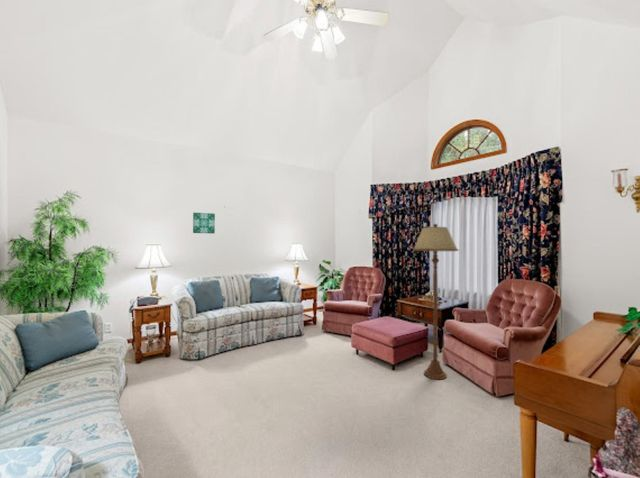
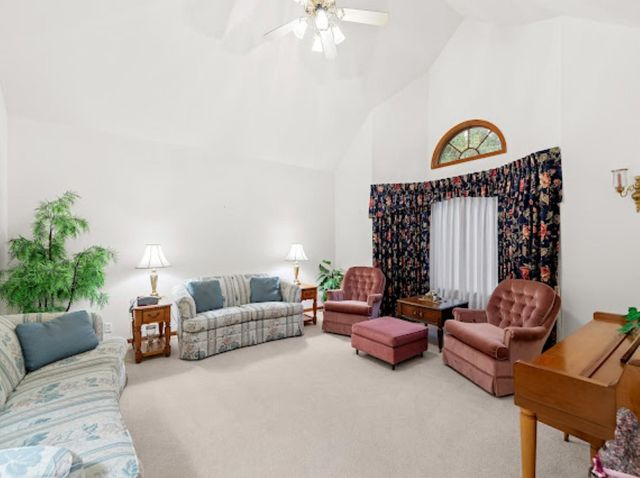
- wall art [192,212,216,235]
- floor lamp [412,223,459,380]
